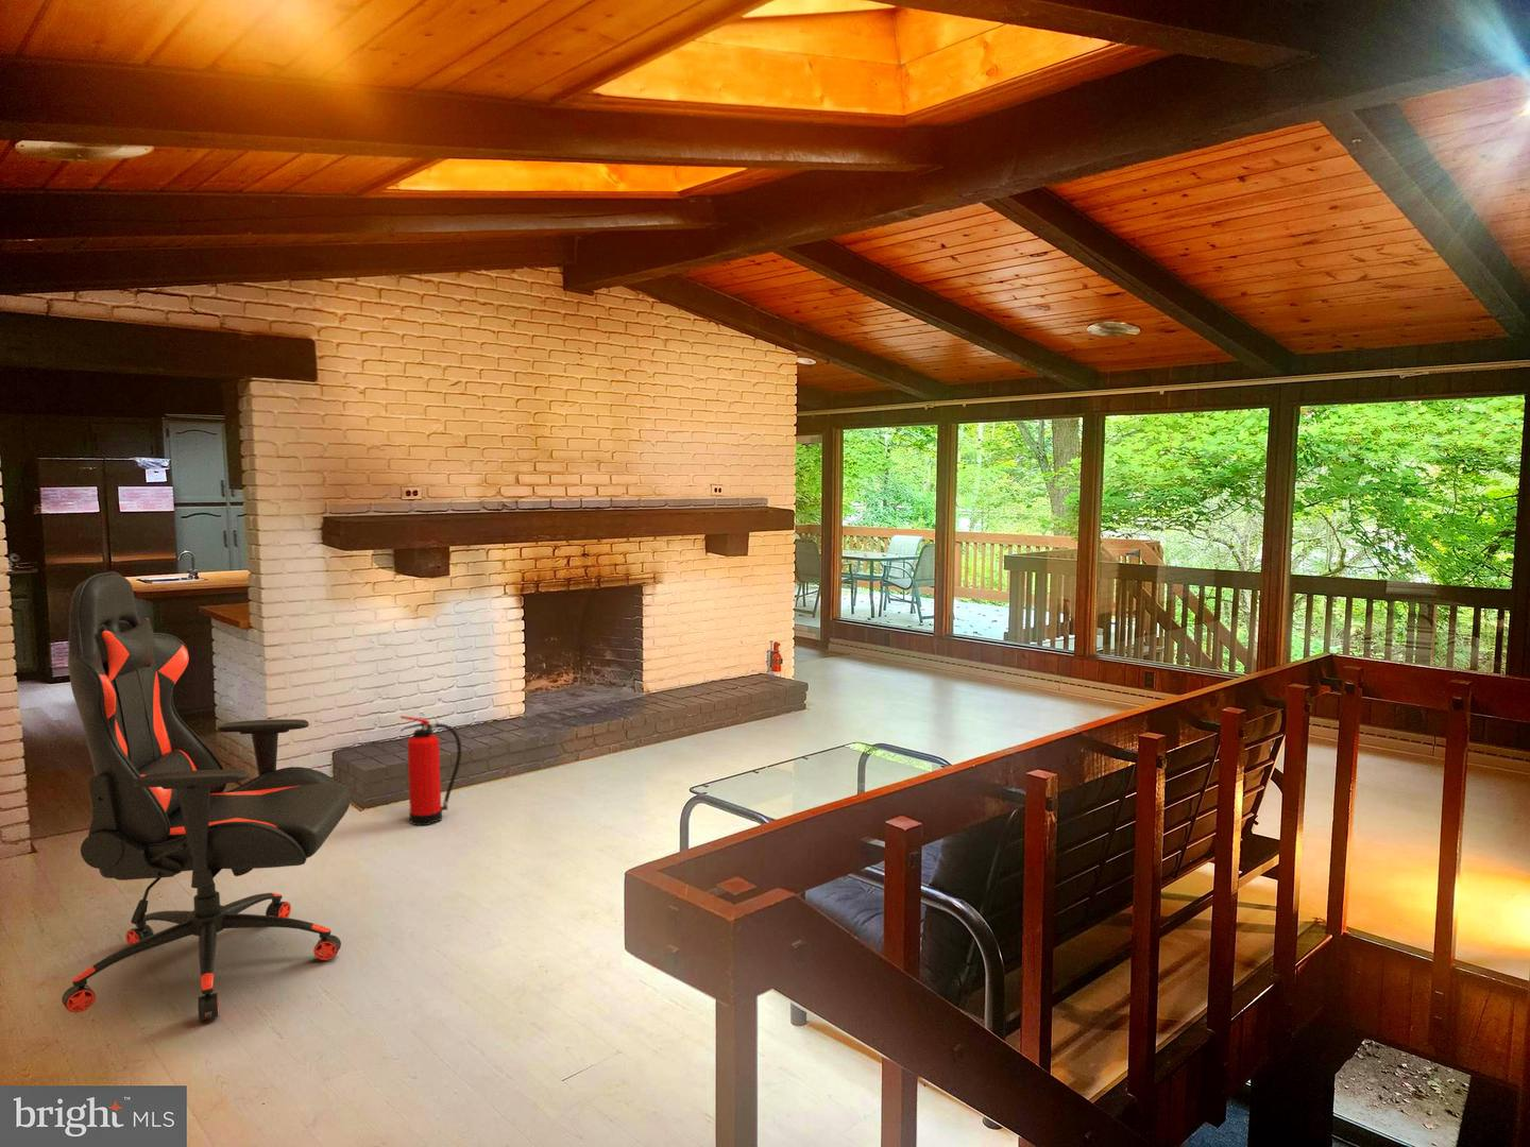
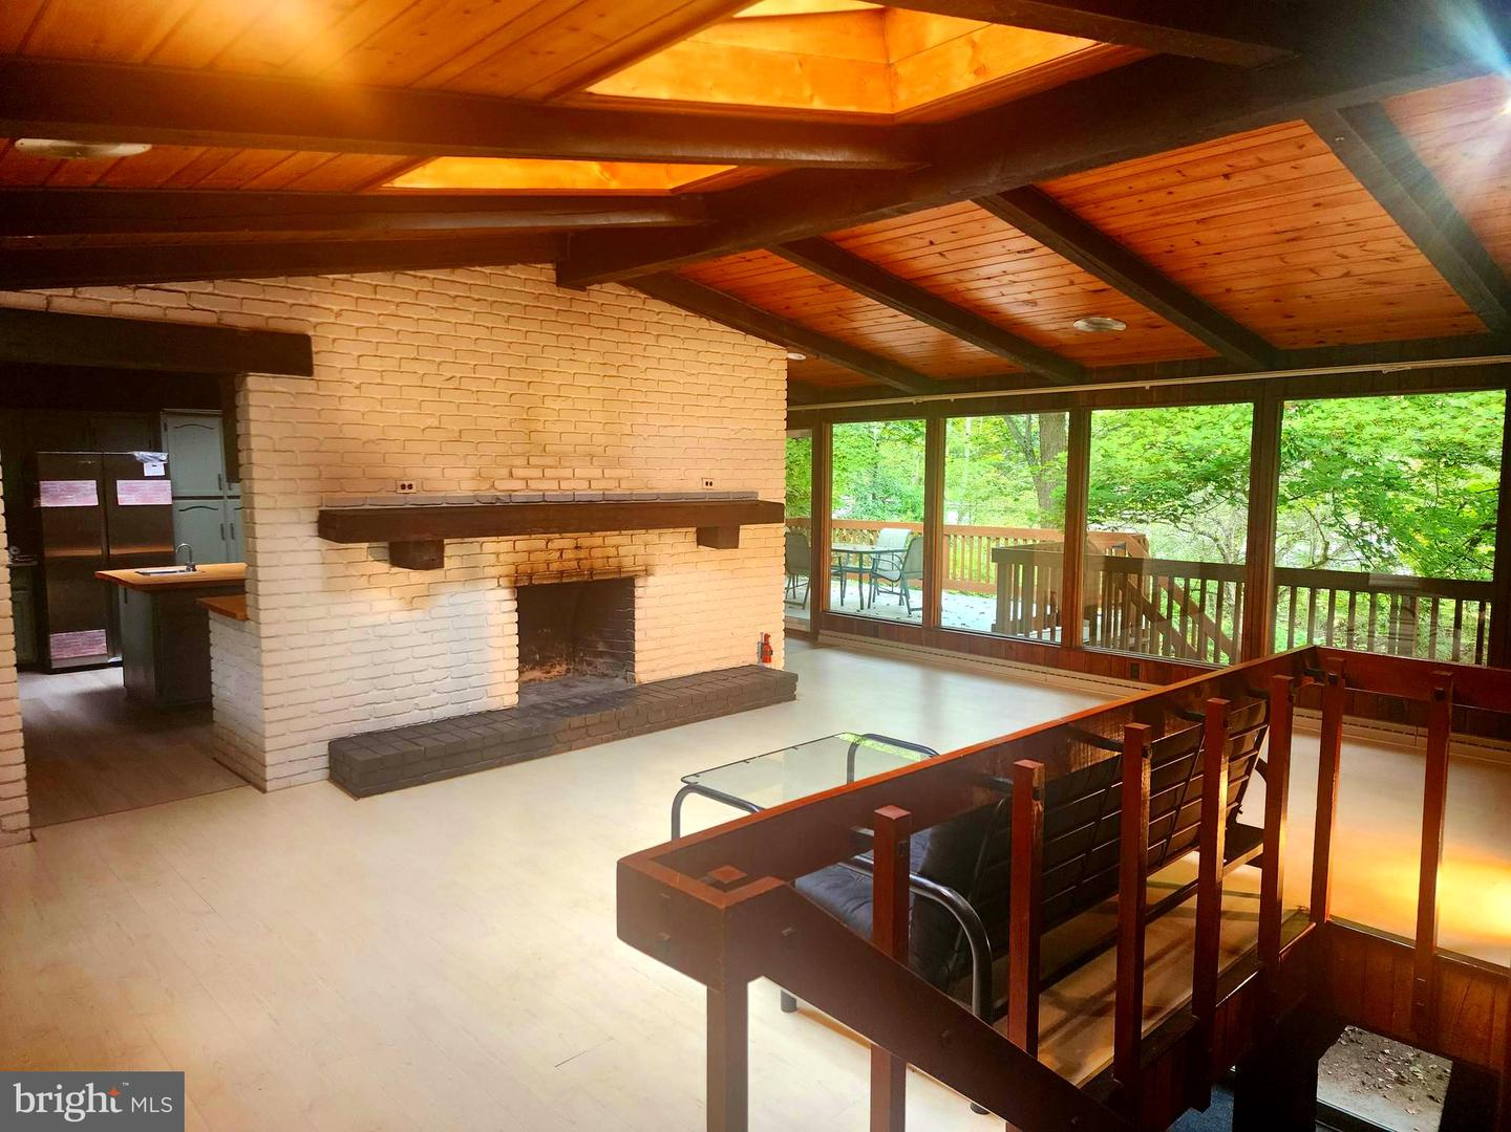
- fire extinguisher [399,714,463,827]
- chair [60,570,352,1022]
